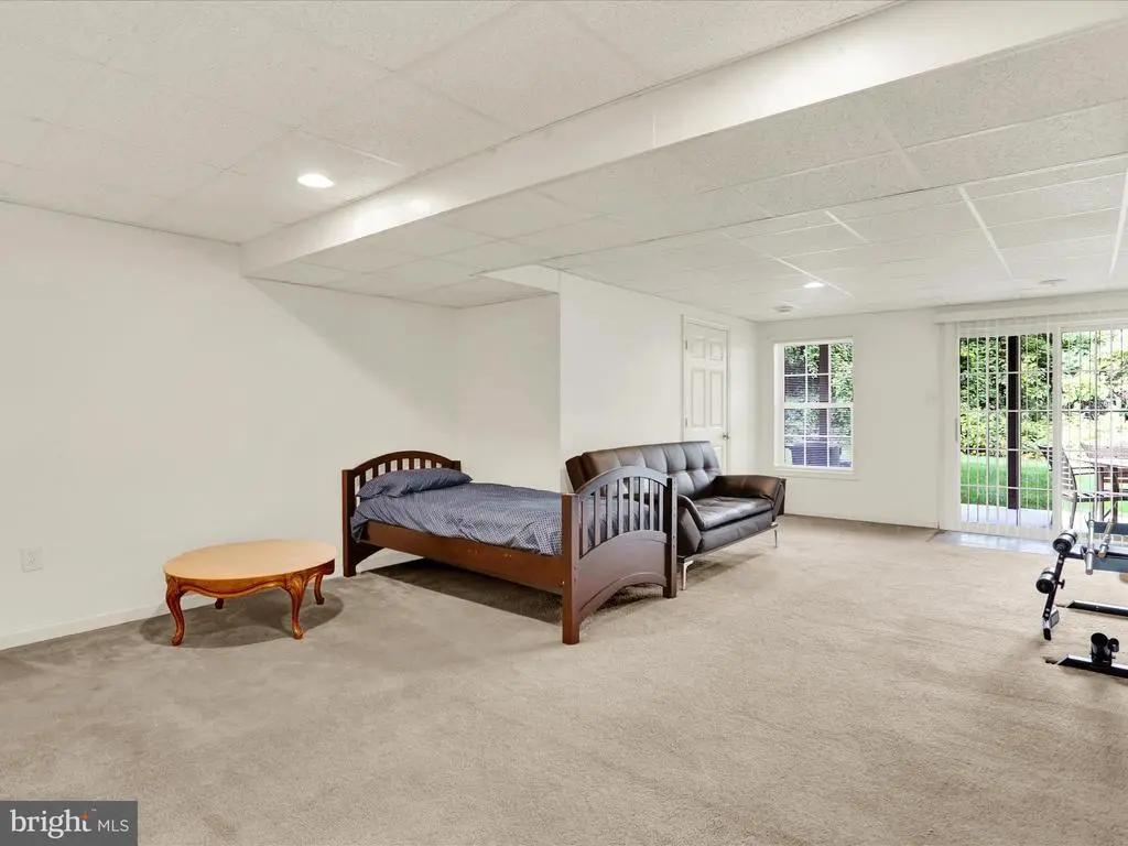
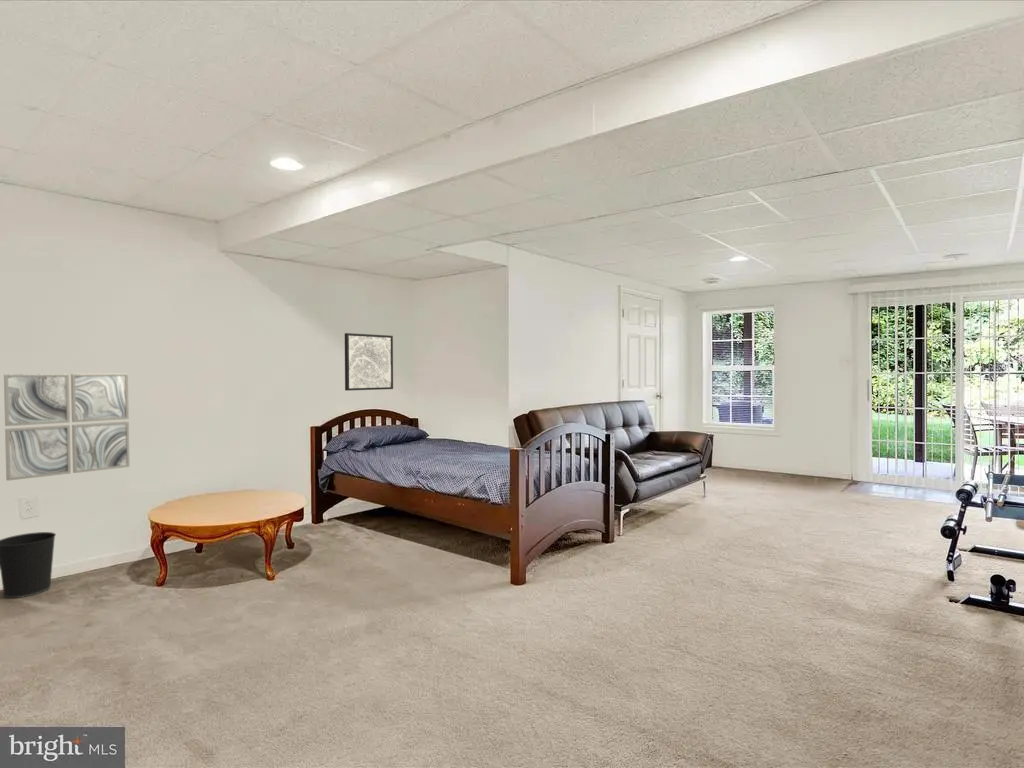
+ wastebasket [0,531,57,599]
+ wall art [344,332,394,392]
+ wall art [3,373,131,482]
